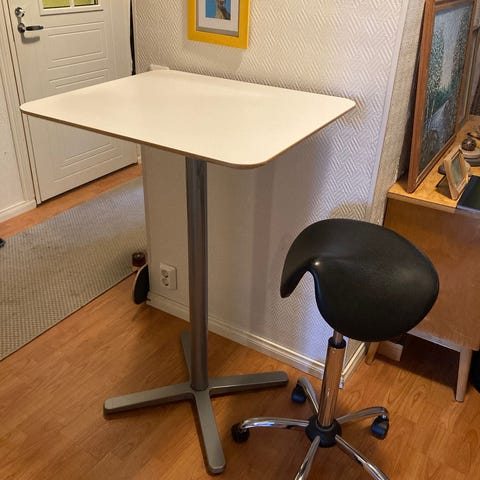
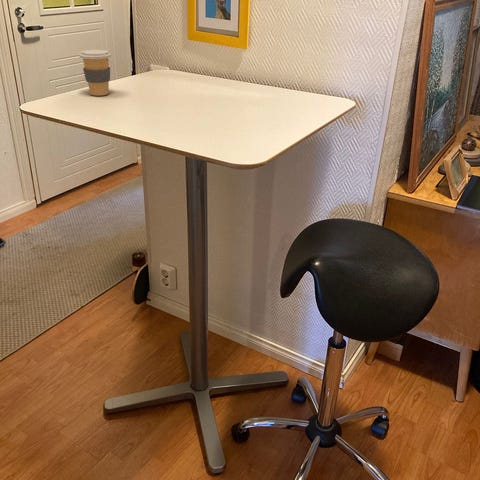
+ coffee cup [78,49,112,97]
